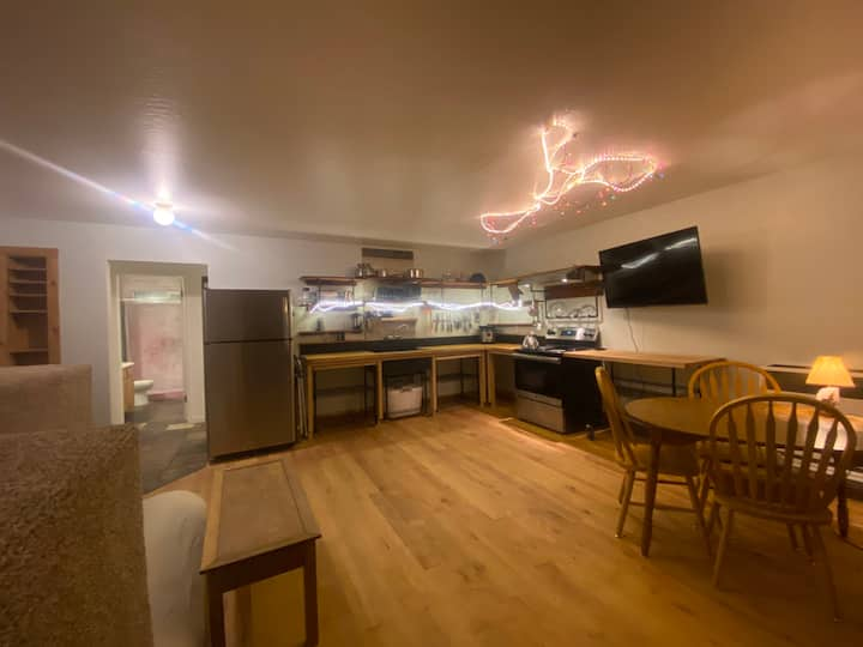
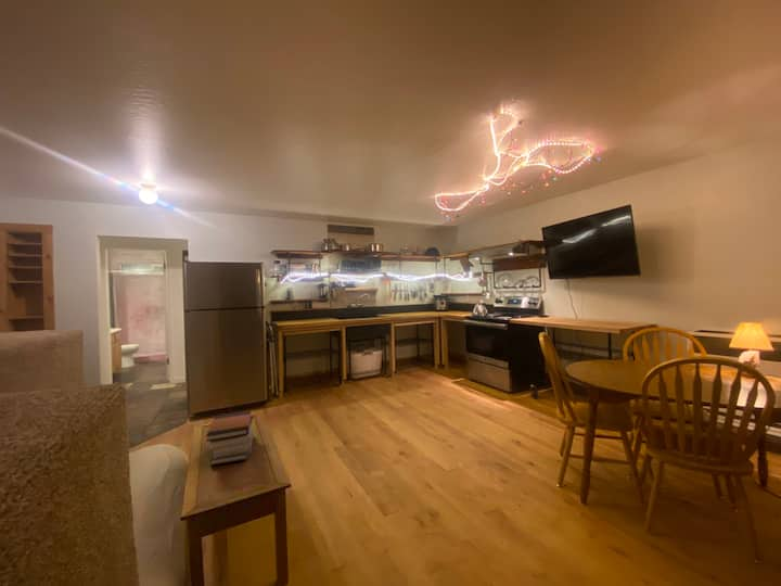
+ book stack [205,410,255,467]
